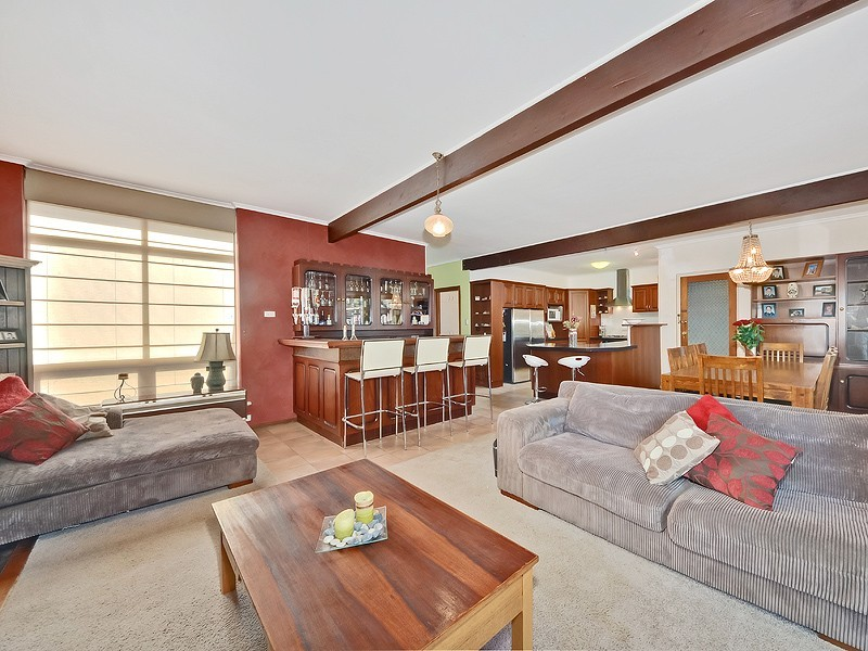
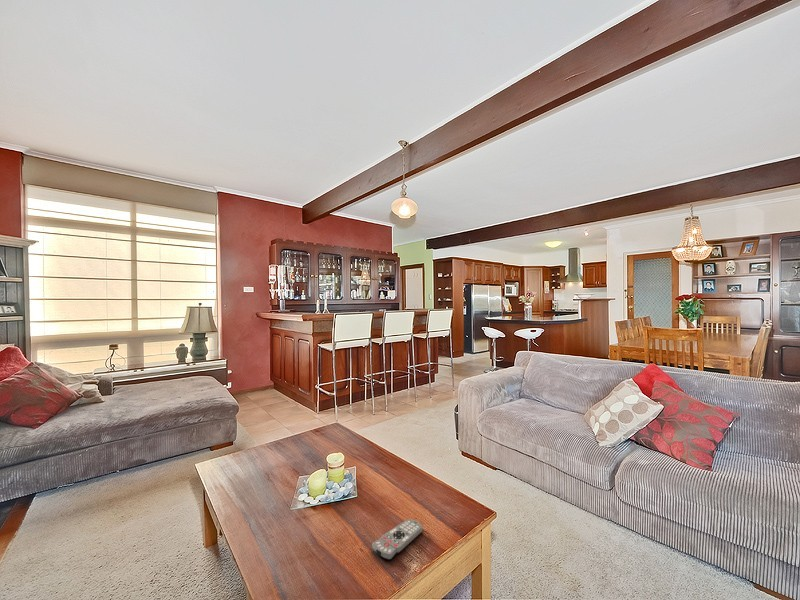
+ remote control [371,518,424,561]
